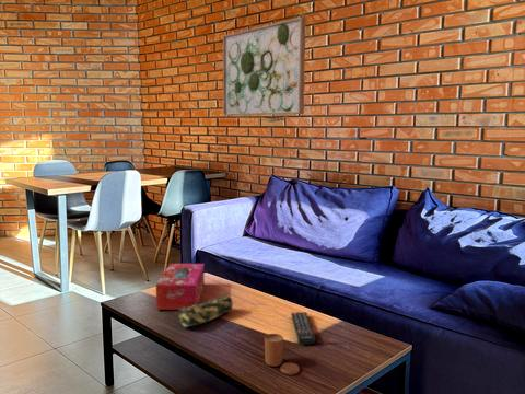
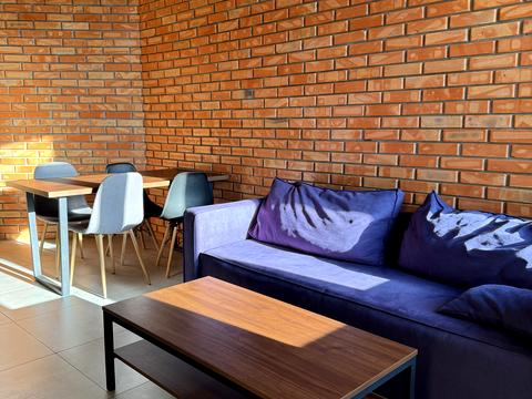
- pencil case [176,292,234,328]
- candle [264,333,301,376]
- wall art [222,16,306,117]
- remote control [290,311,317,346]
- tissue box [155,263,206,311]
